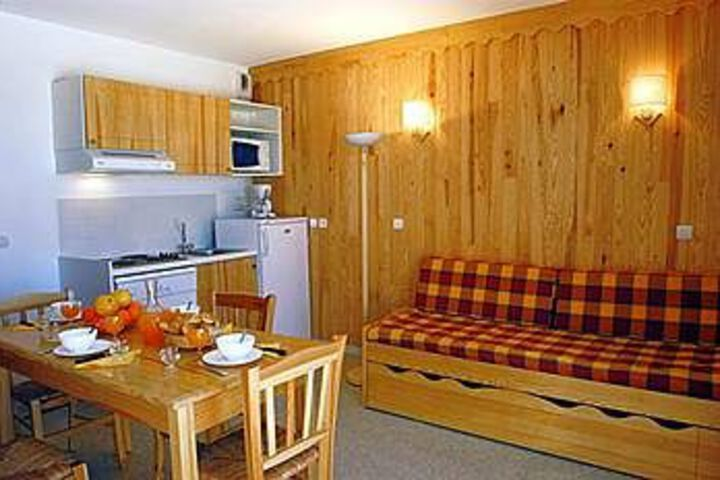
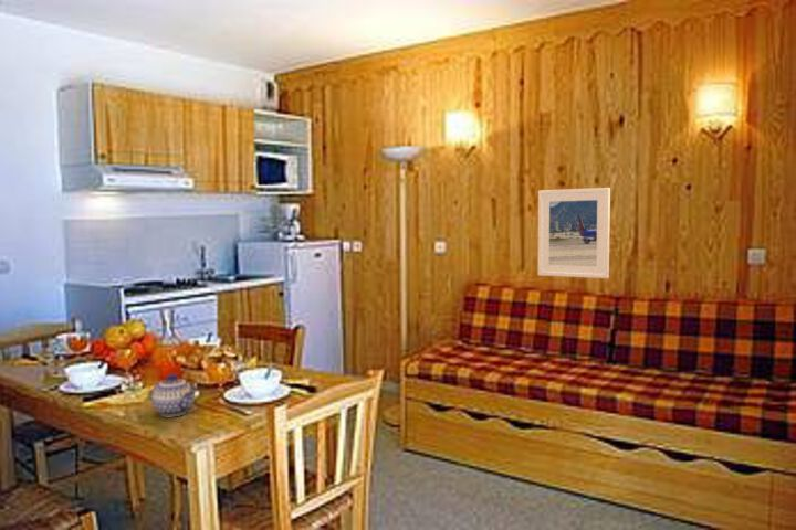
+ teapot [148,372,199,417]
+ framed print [537,187,611,279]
